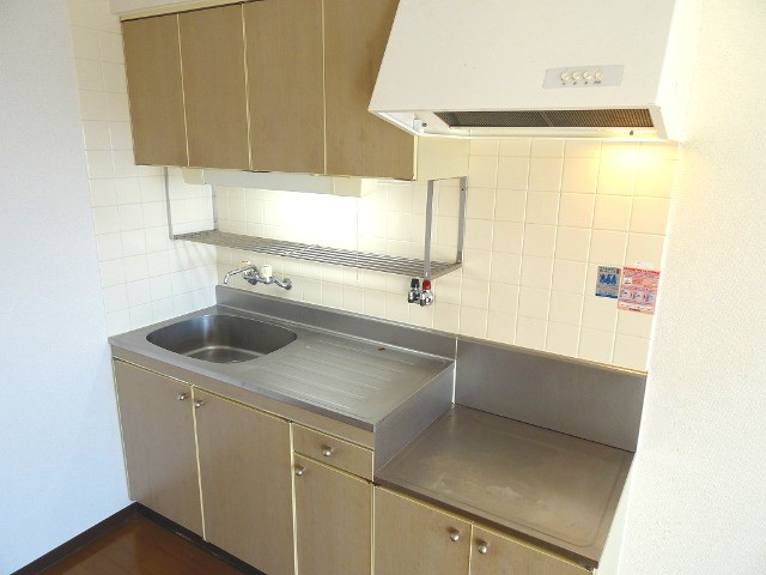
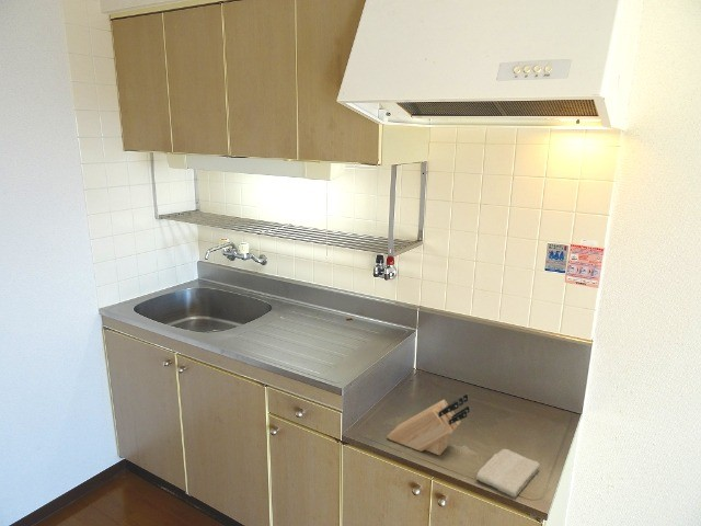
+ washcloth [475,448,541,498]
+ knife block [386,392,471,457]
